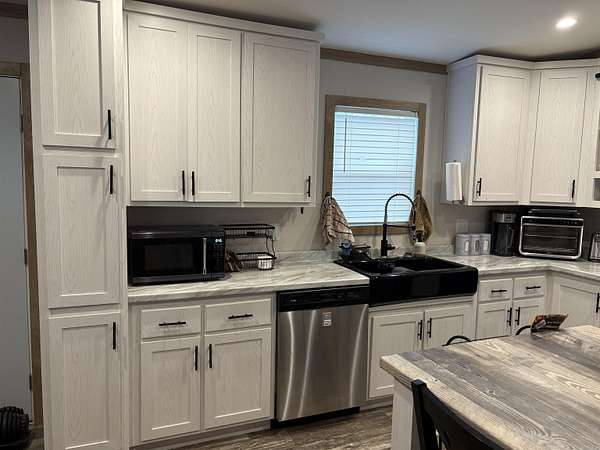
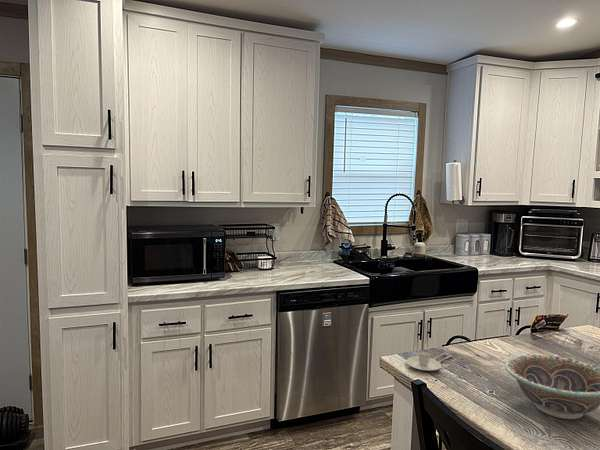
+ decorative bowl [504,354,600,420]
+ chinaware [406,350,453,371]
